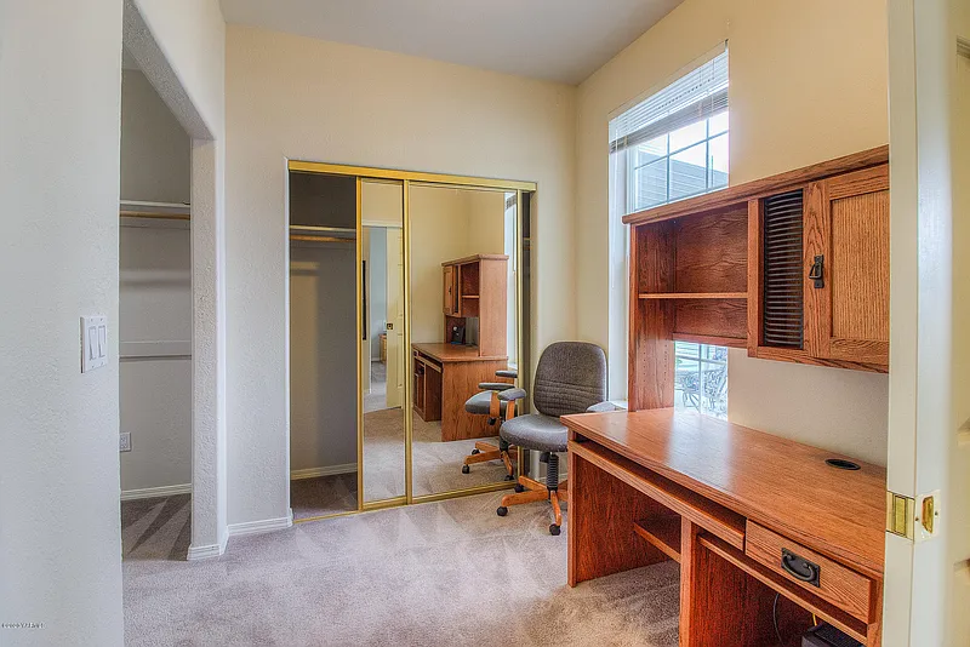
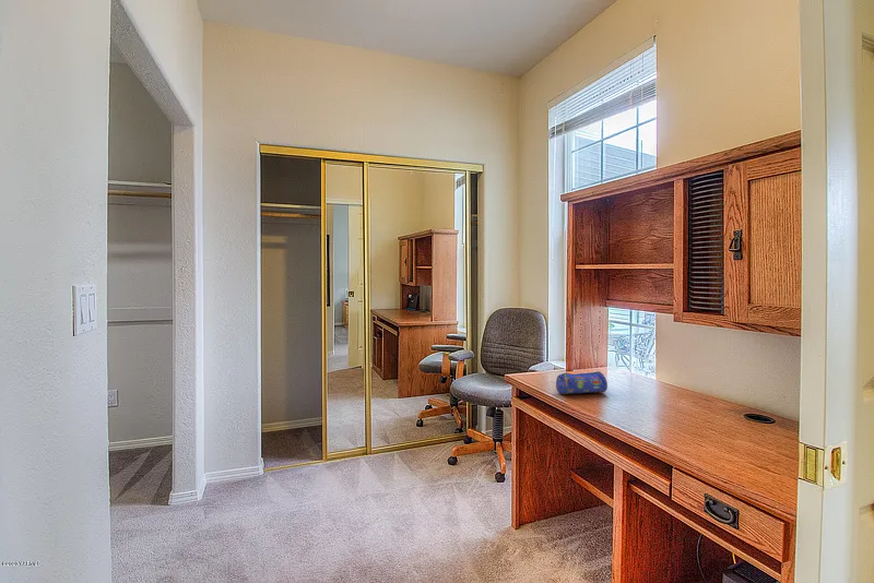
+ pencil case [555,370,609,395]
